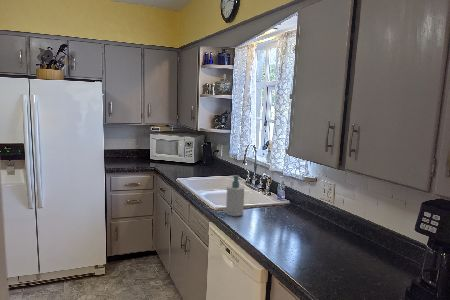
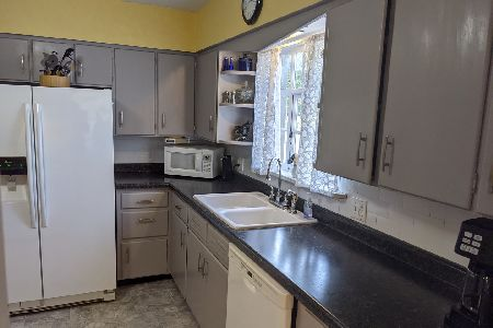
- soap bottle [225,174,245,217]
